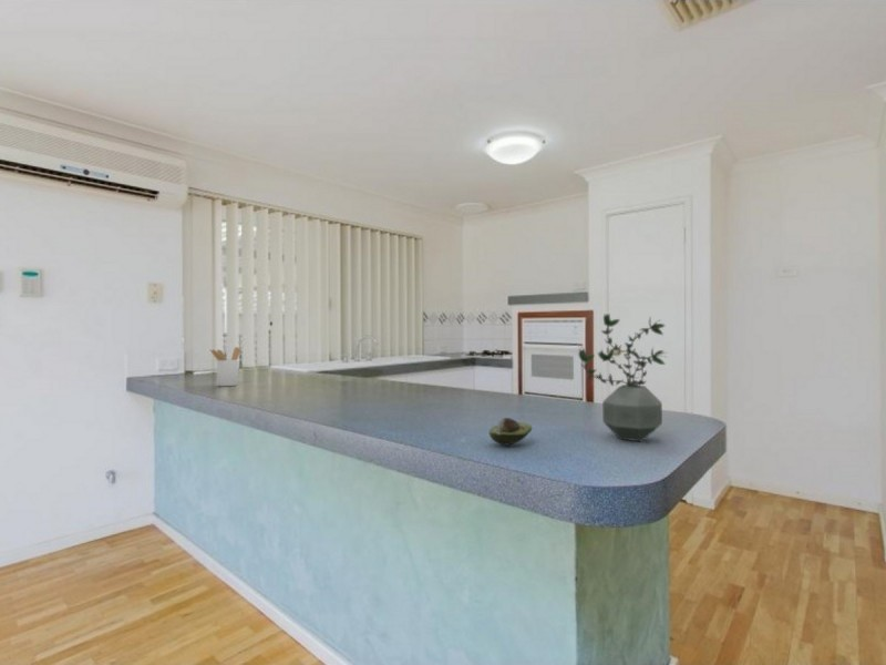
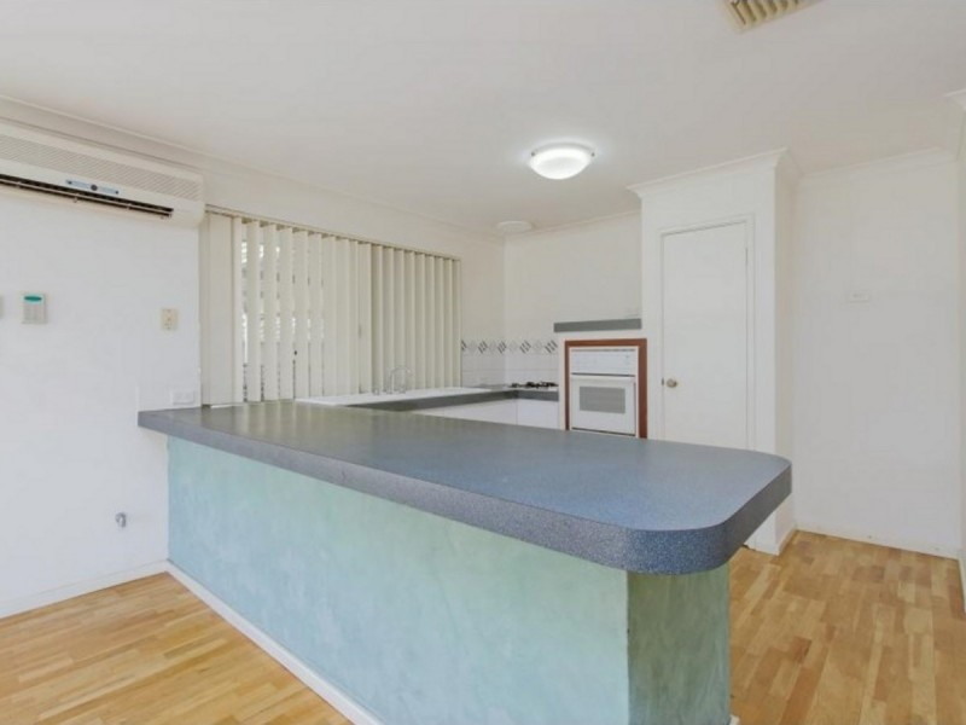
- utensil holder [209,346,241,387]
- potted plant [577,313,669,442]
- fruit [488,417,533,446]
